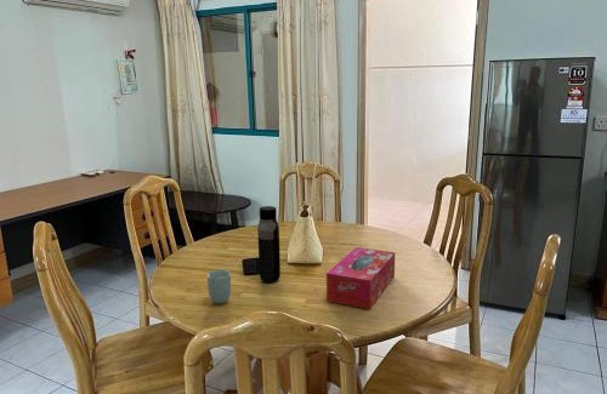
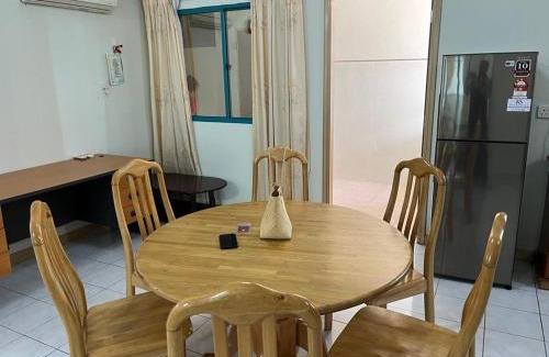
- water bottle [256,205,282,284]
- tissue box [325,246,396,310]
- cup [206,268,232,304]
